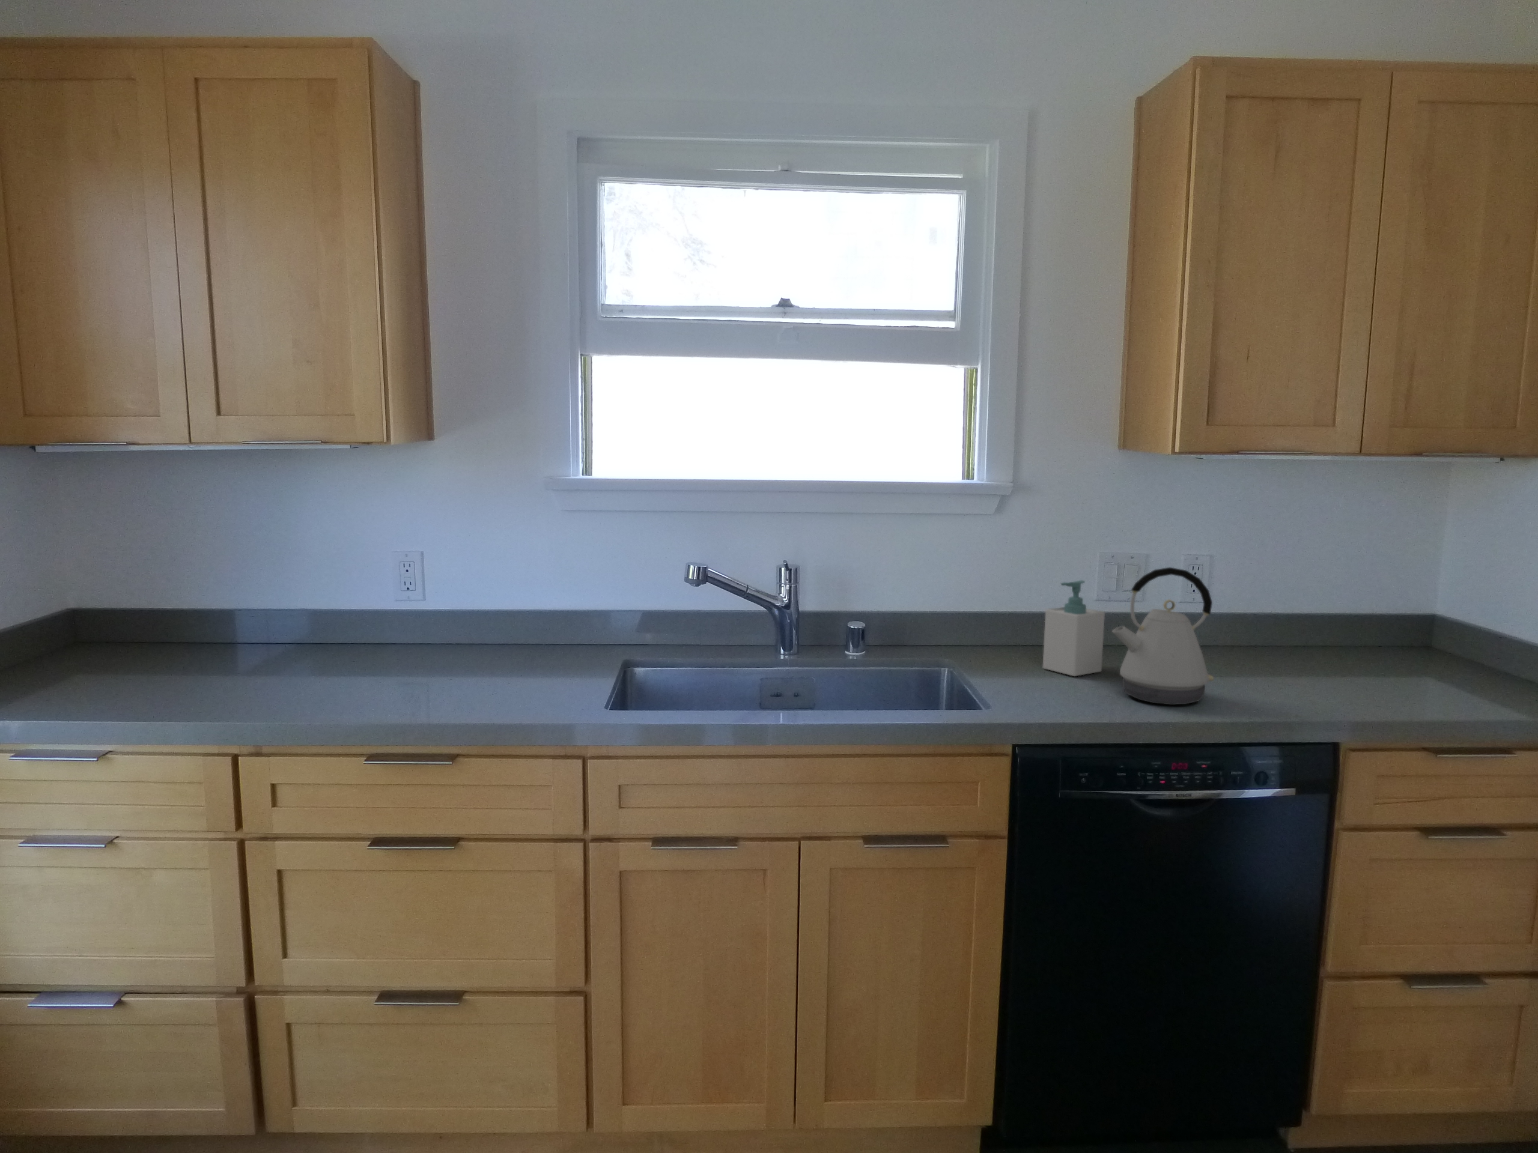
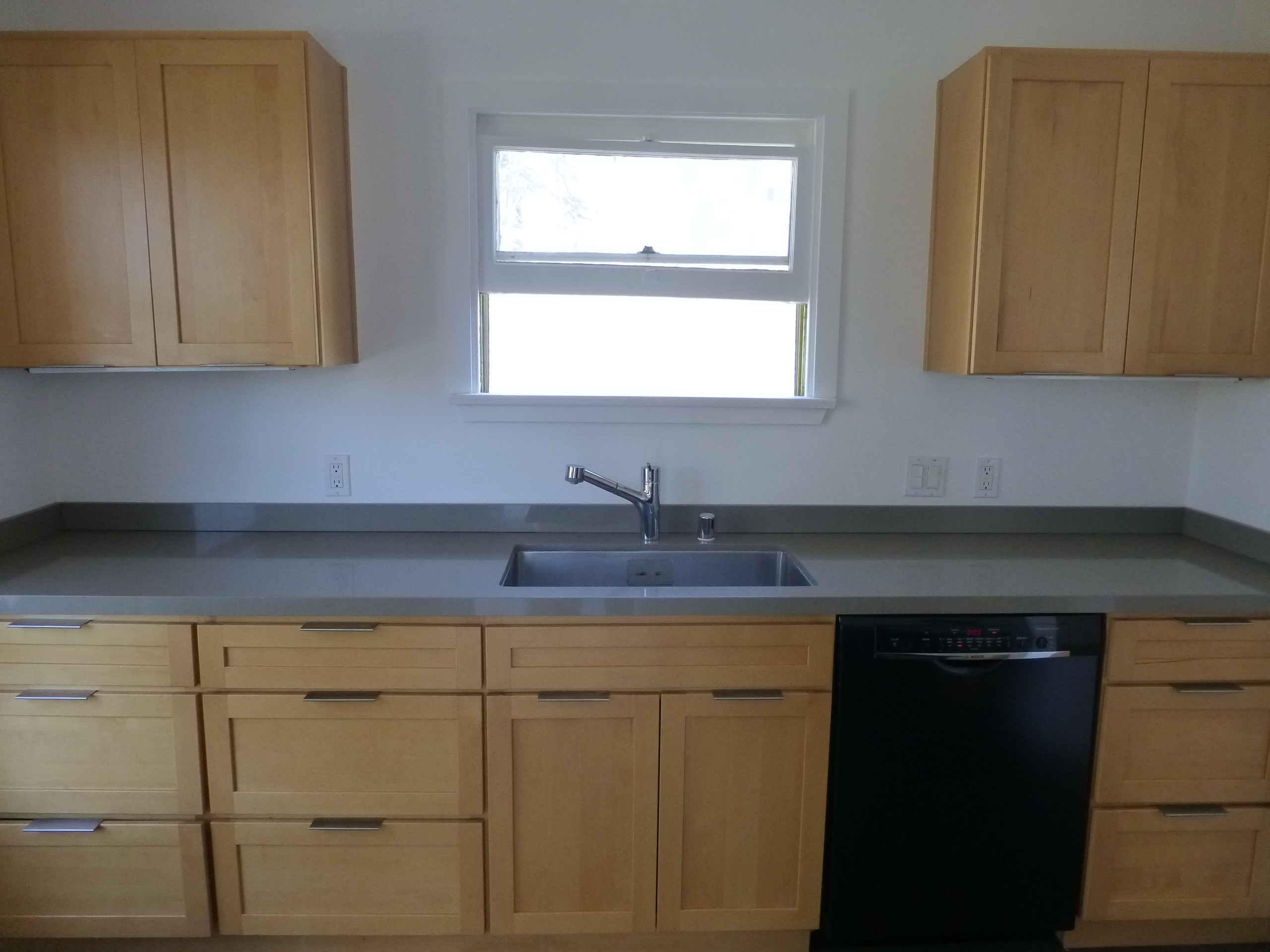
- soap bottle [1043,580,1106,677]
- kettle [1112,567,1215,706]
